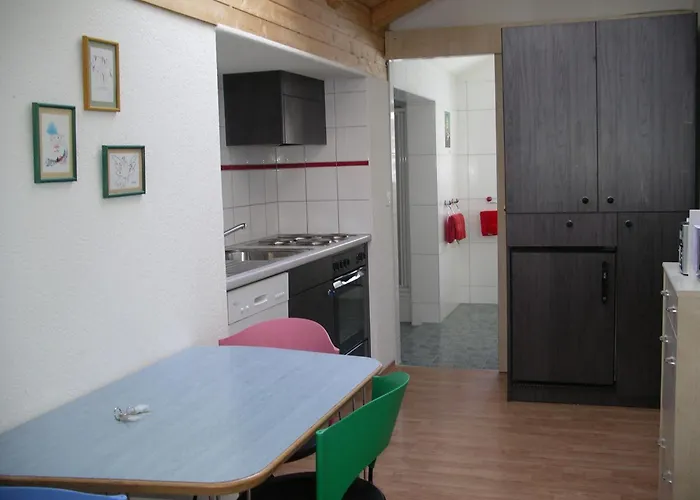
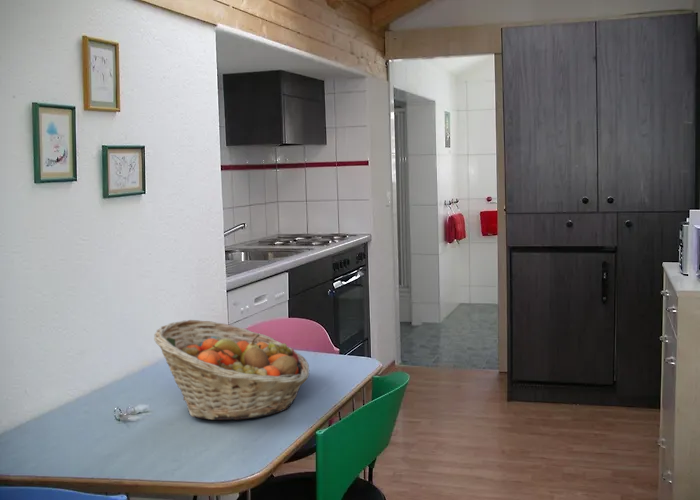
+ fruit basket [153,319,311,421]
